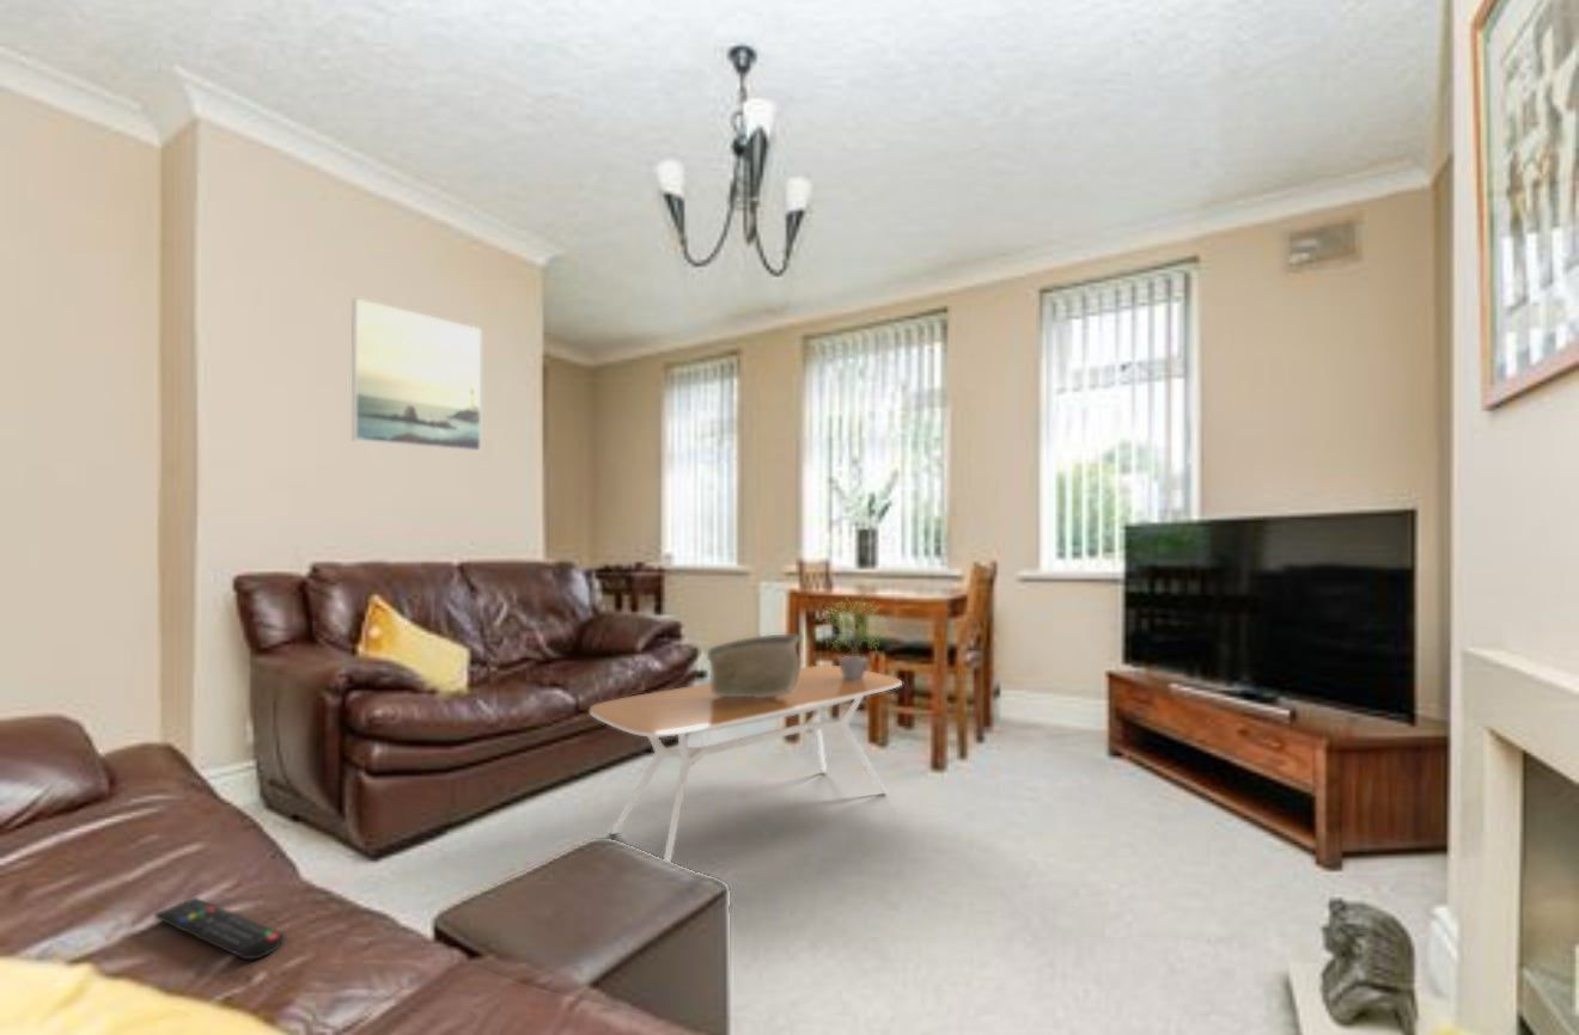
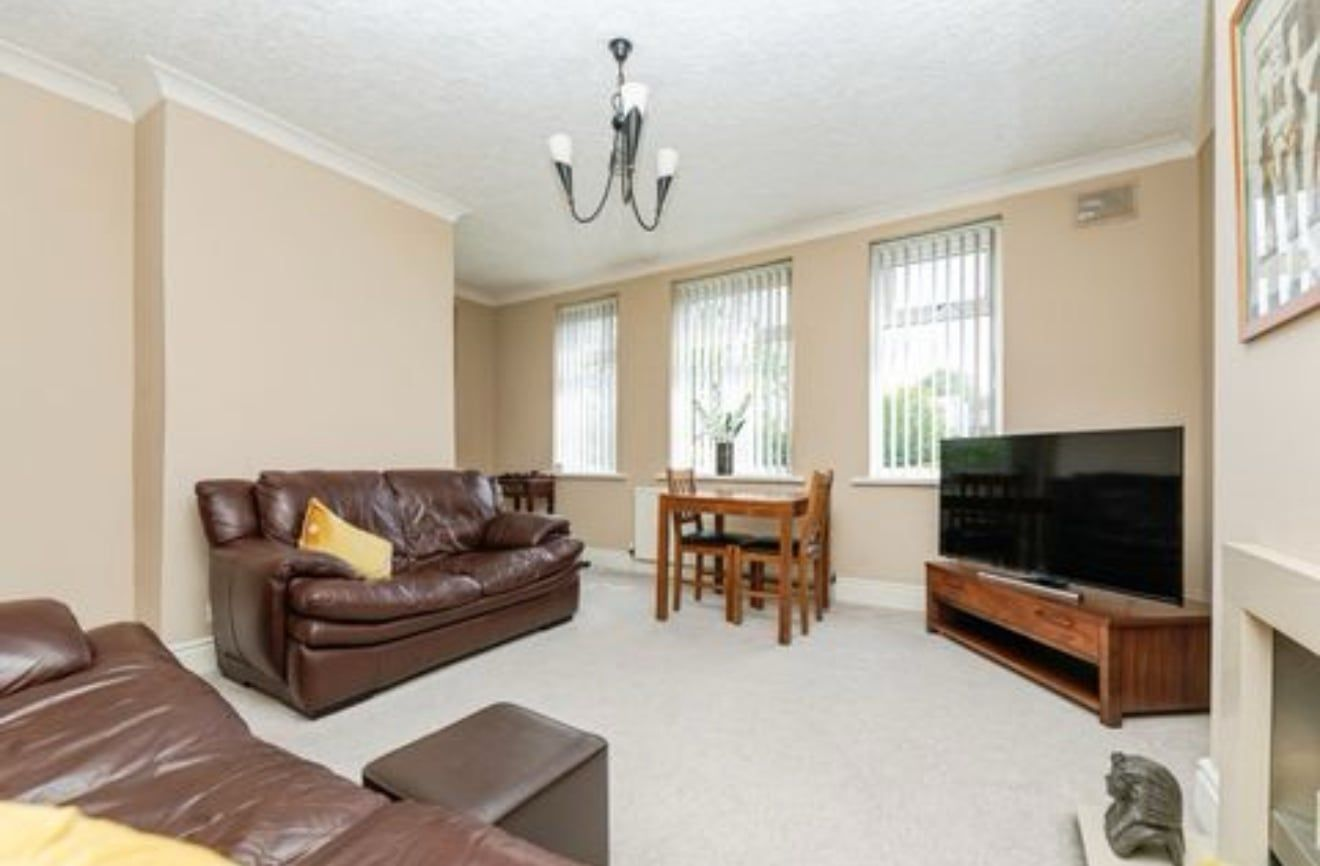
- coffee table [589,665,903,863]
- remote control [153,896,286,961]
- decorative bowl [706,633,804,698]
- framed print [350,298,482,452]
- potted plant [816,589,890,680]
